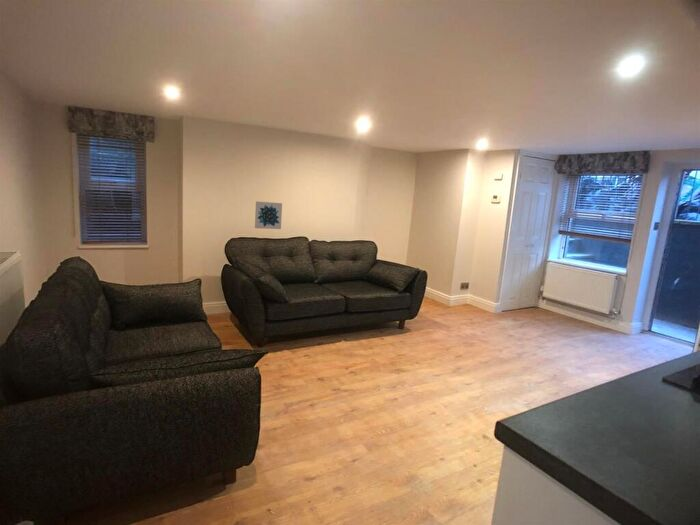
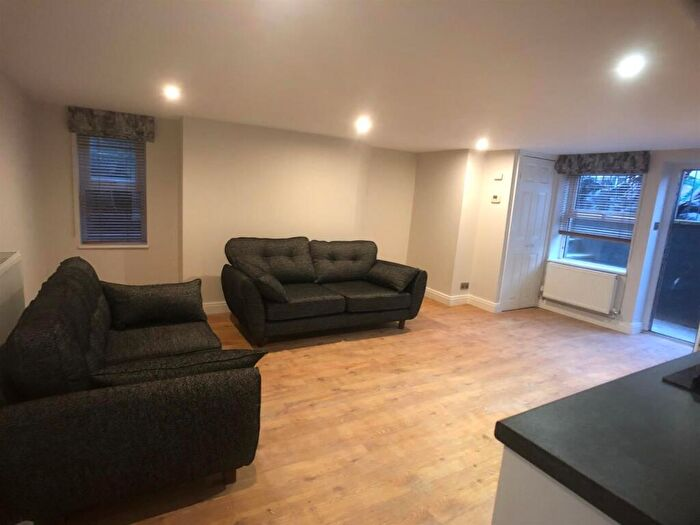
- wall art [254,200,283,230]
